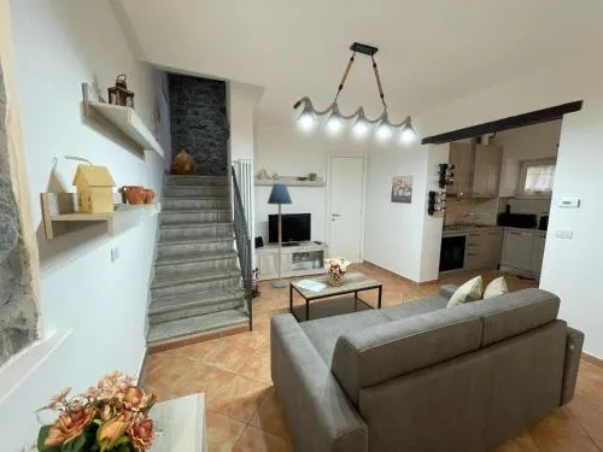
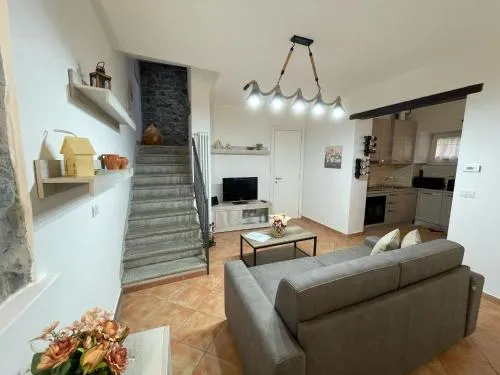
- floor lamp [267,183,293,289]
